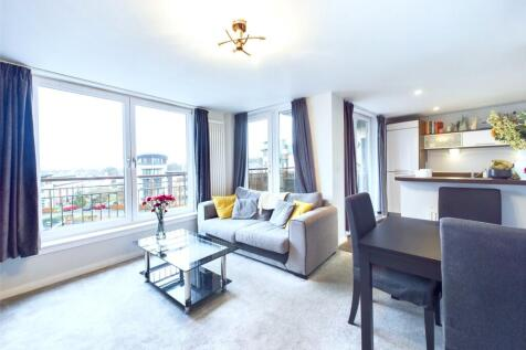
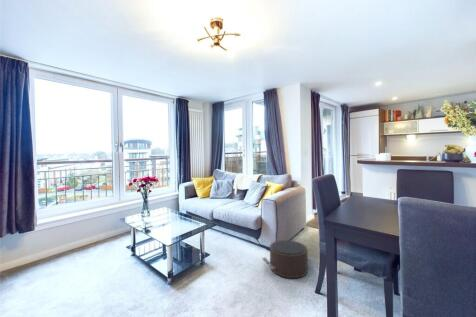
+ pouf [261,239,312,279]
